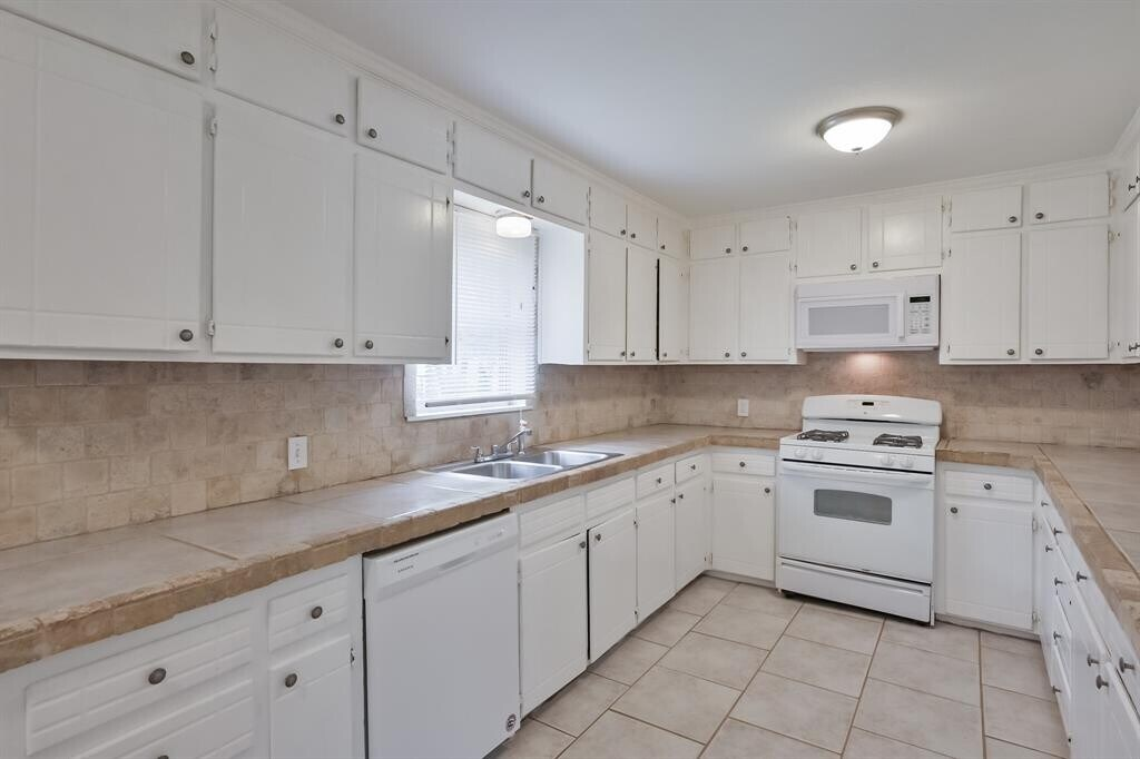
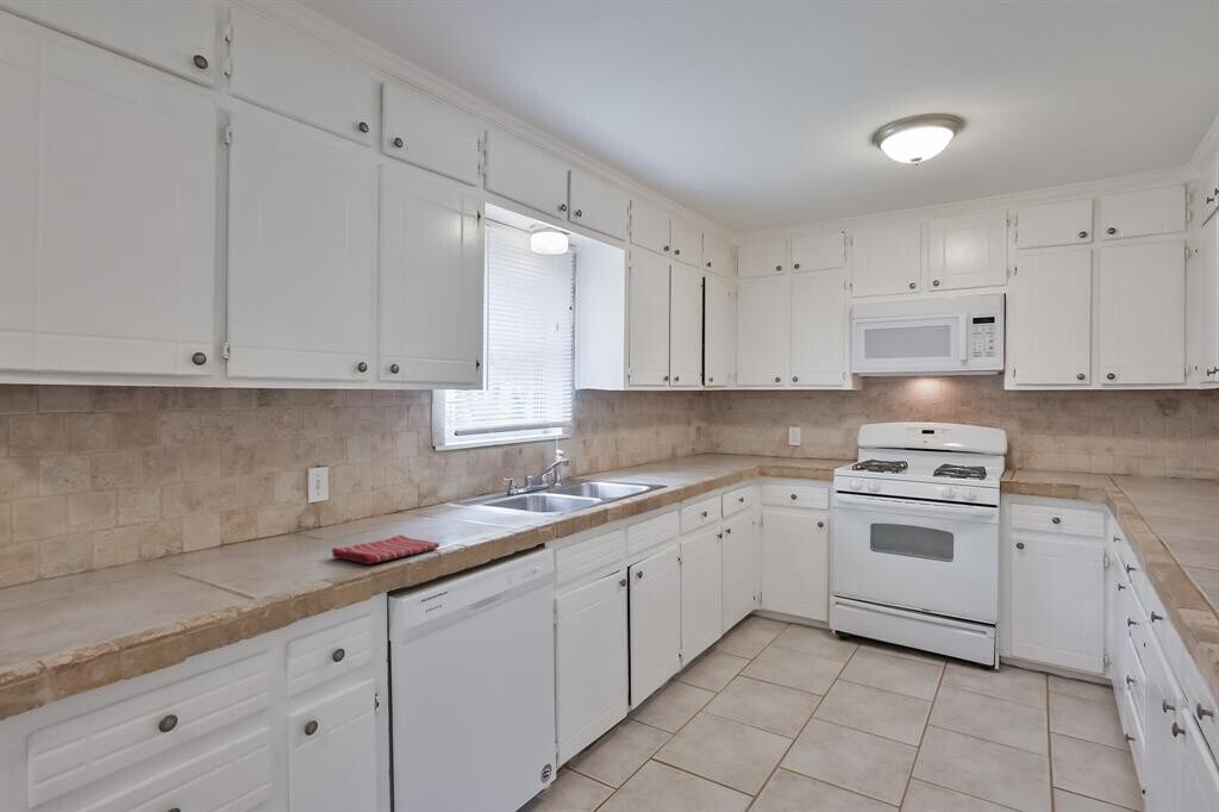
+ dish towel [331,533,440,566]
